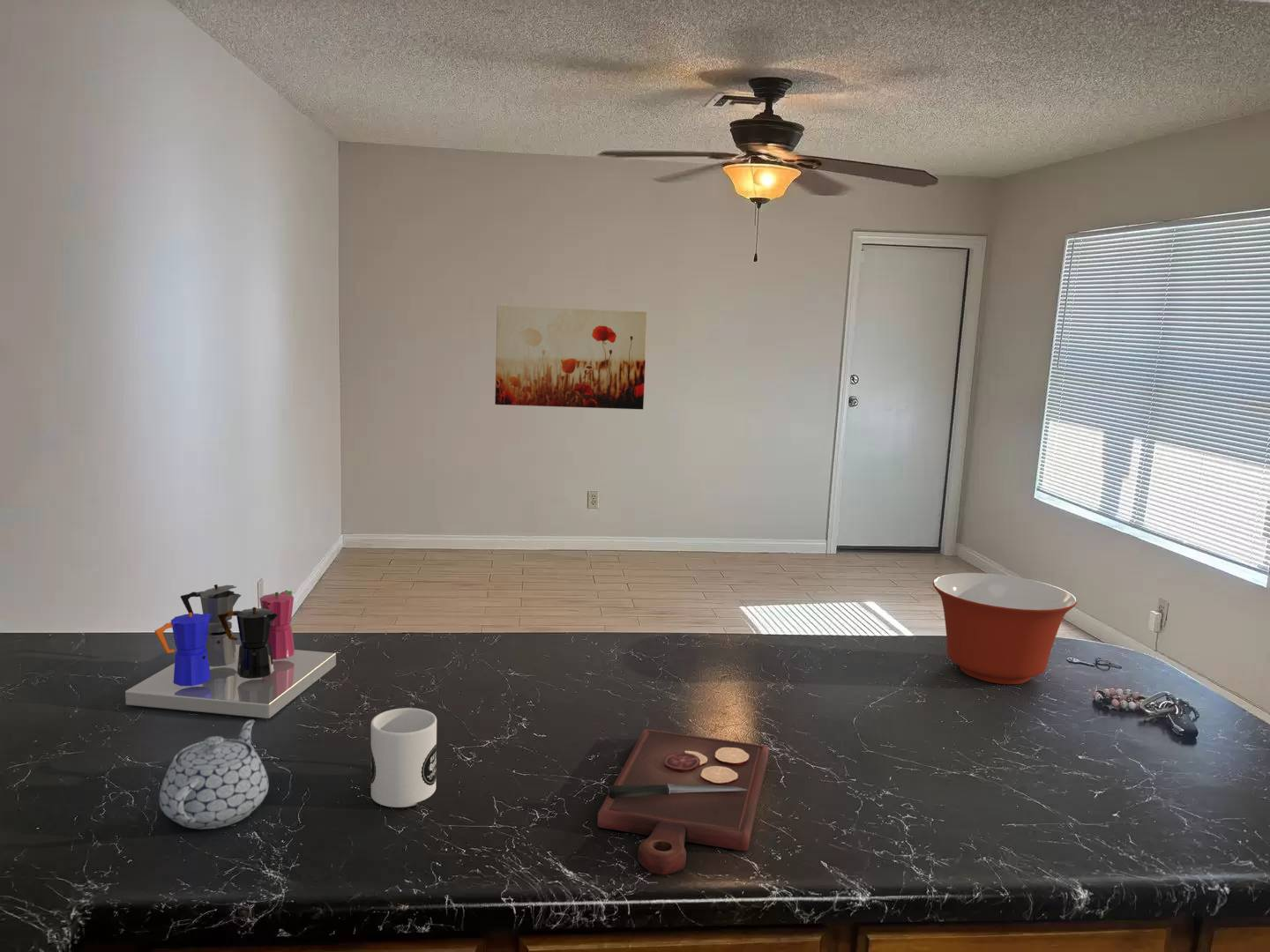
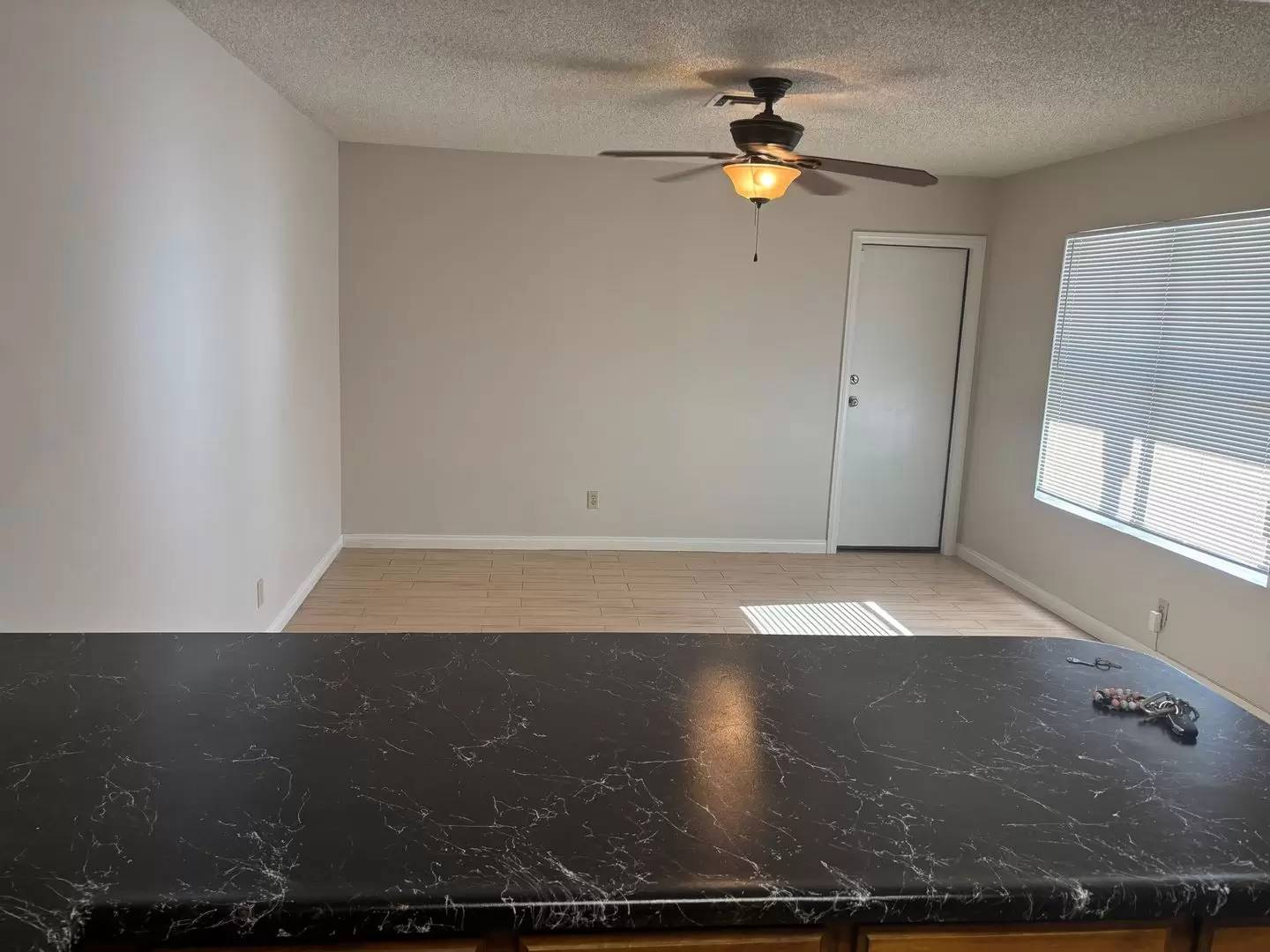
- mug [370,707,437,808]
- wall art [494,304,648,410]
- mixing bowl [932,572,1078,685]
- teapot [159,718,269,830]
- coffee maker [124,584,337,719]
- cutting board [596,728,769,875]
